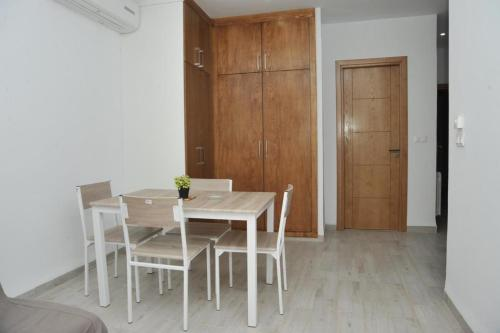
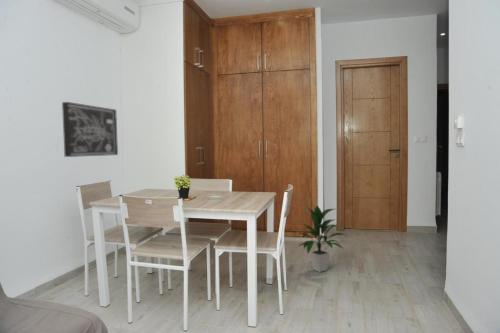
+ indoor plant [297,204,346,273]
+ wall art [61,101,119,158]
